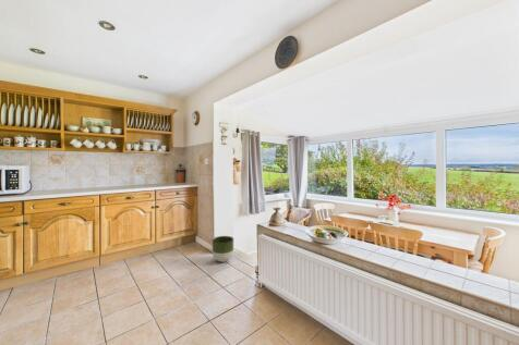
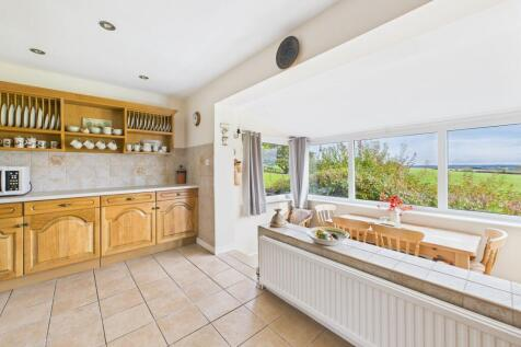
- planter [212,235,234,262]
